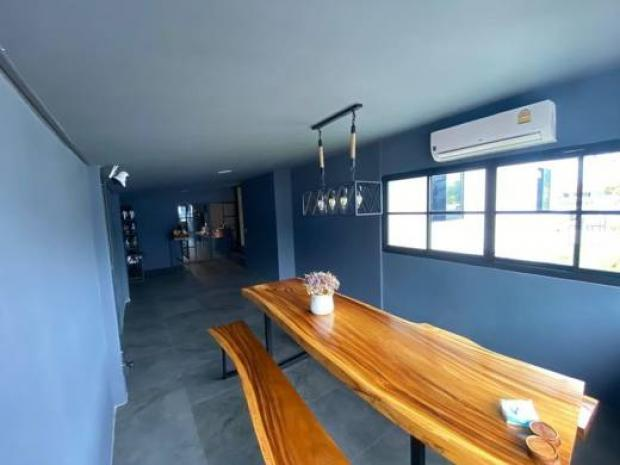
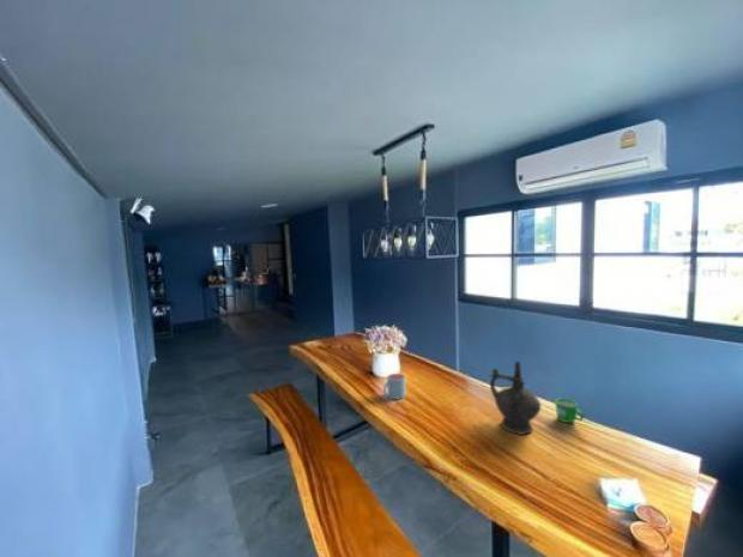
+ ceremonial vessel [489,361,542,436]
+ mug [554,398,585,424]
+ mug [382,373,406,400]
